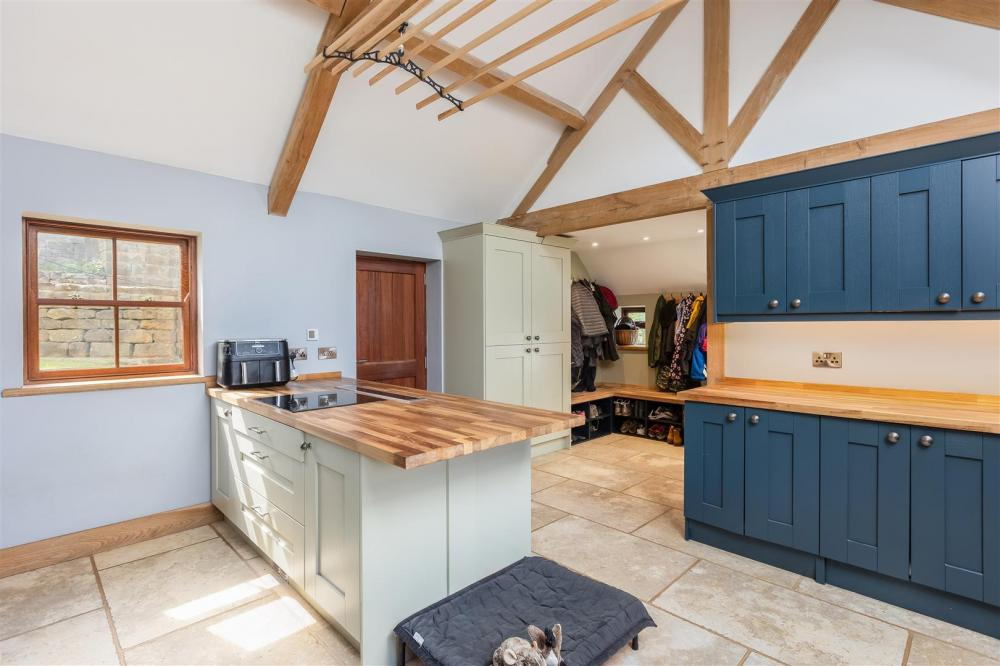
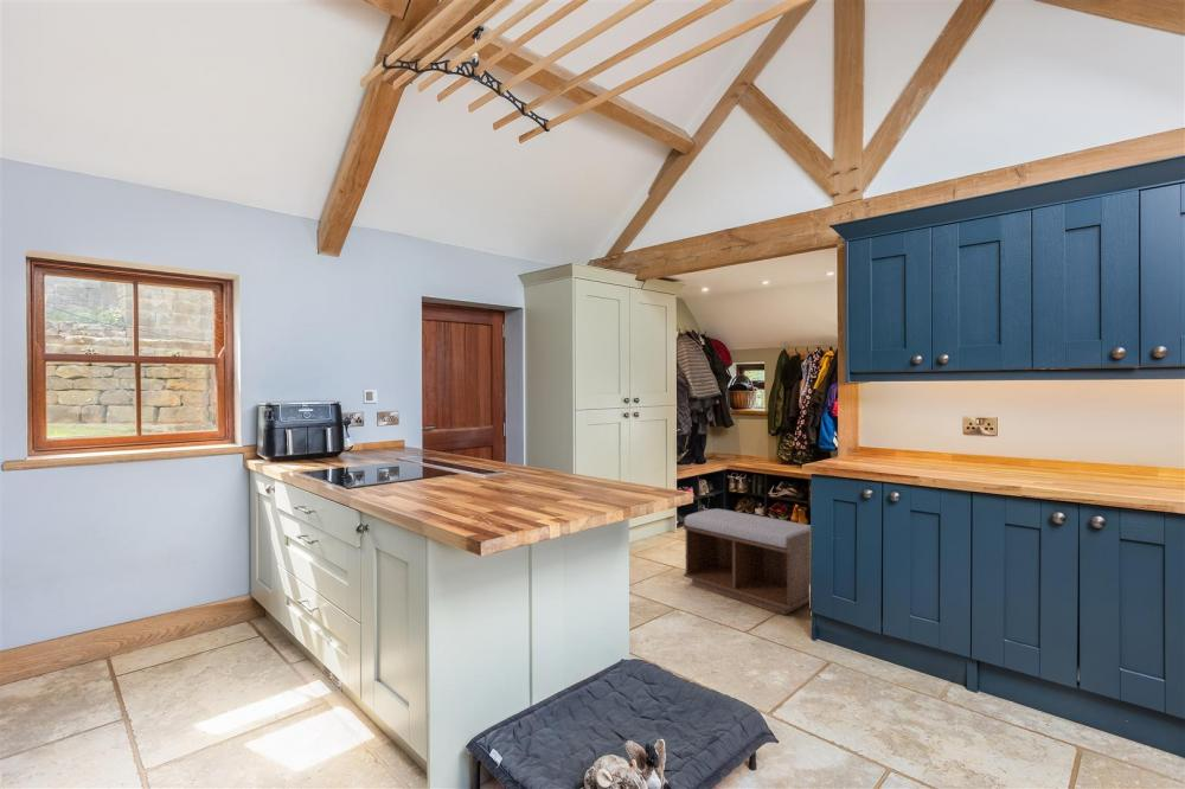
+ bench [683,507,812,616]
